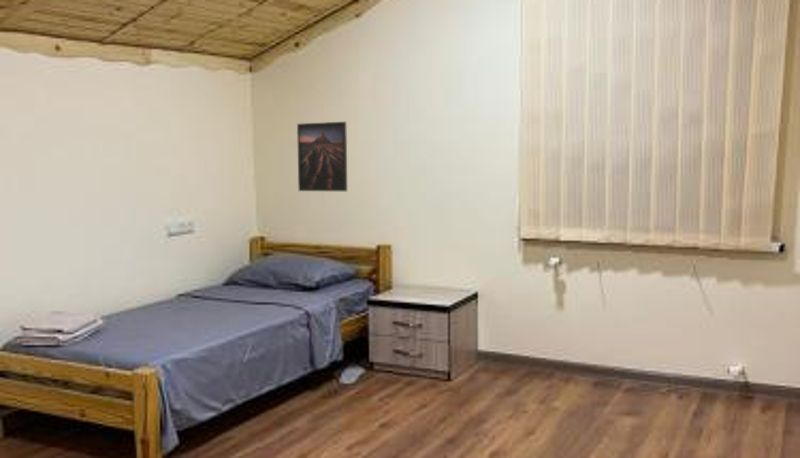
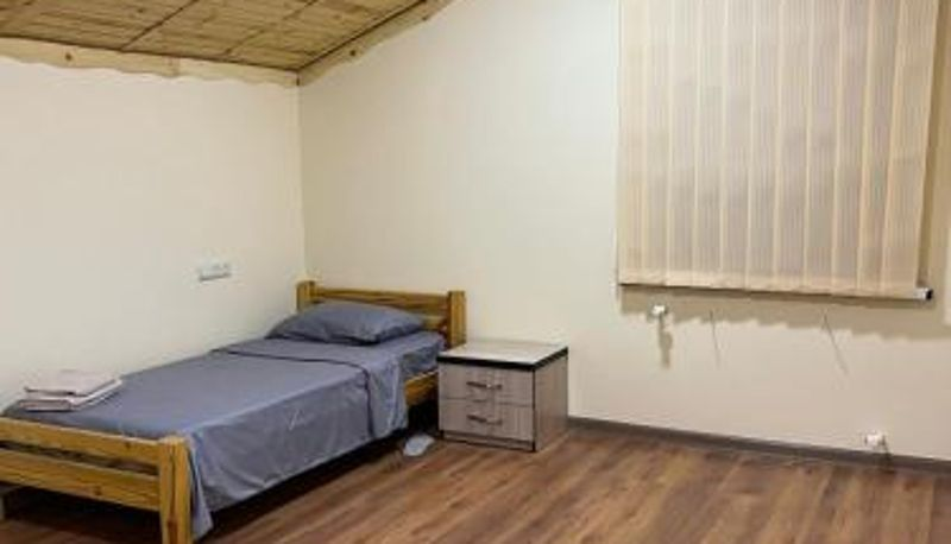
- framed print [296,121,348,192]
